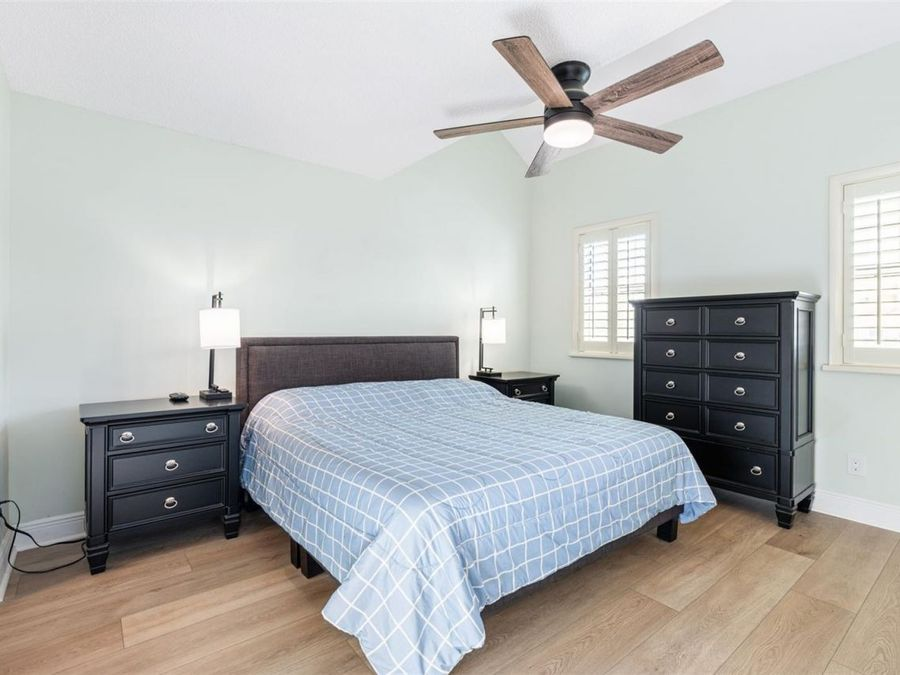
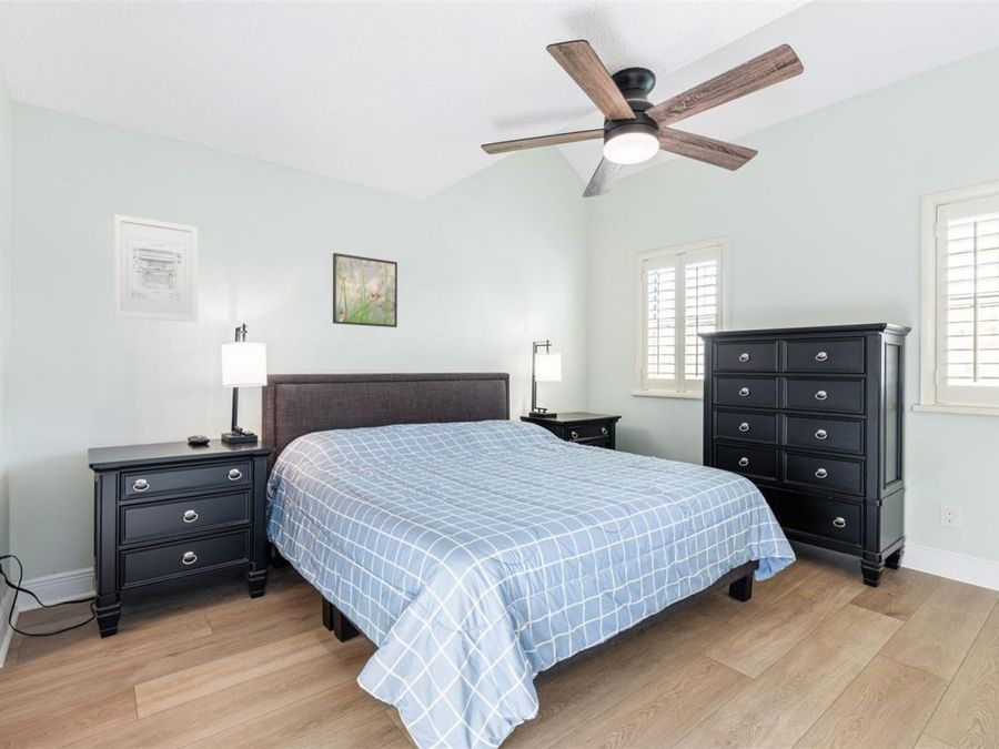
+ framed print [332,252,398,328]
+ wall art [113,213,199,323]
